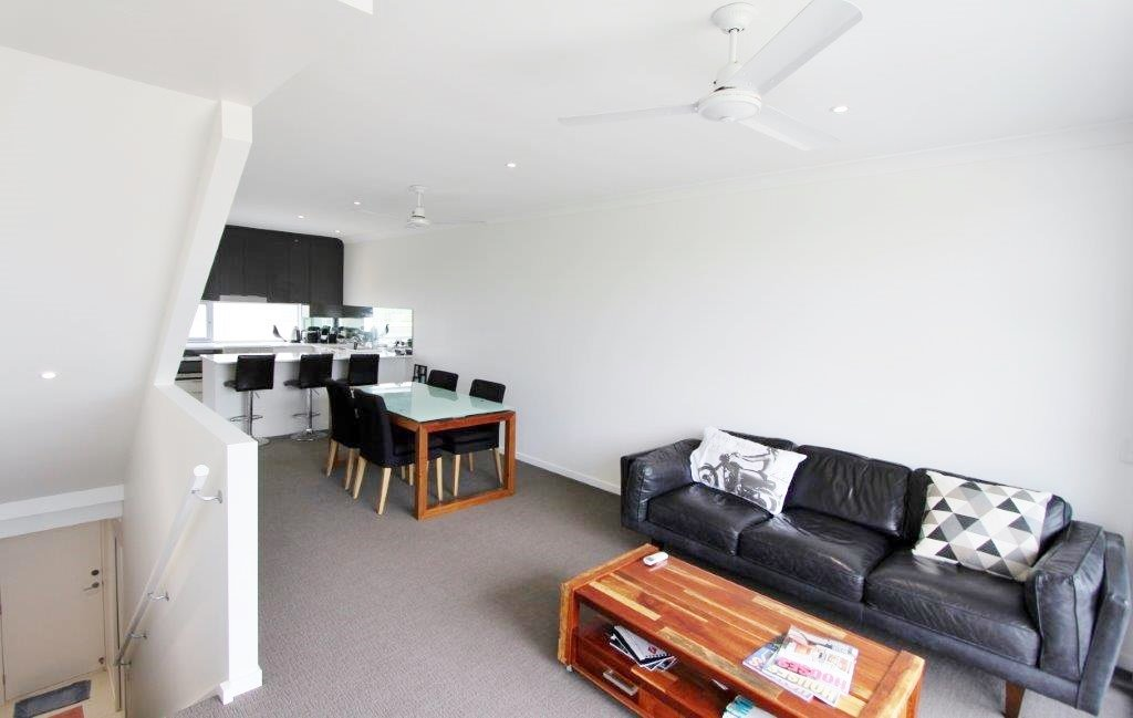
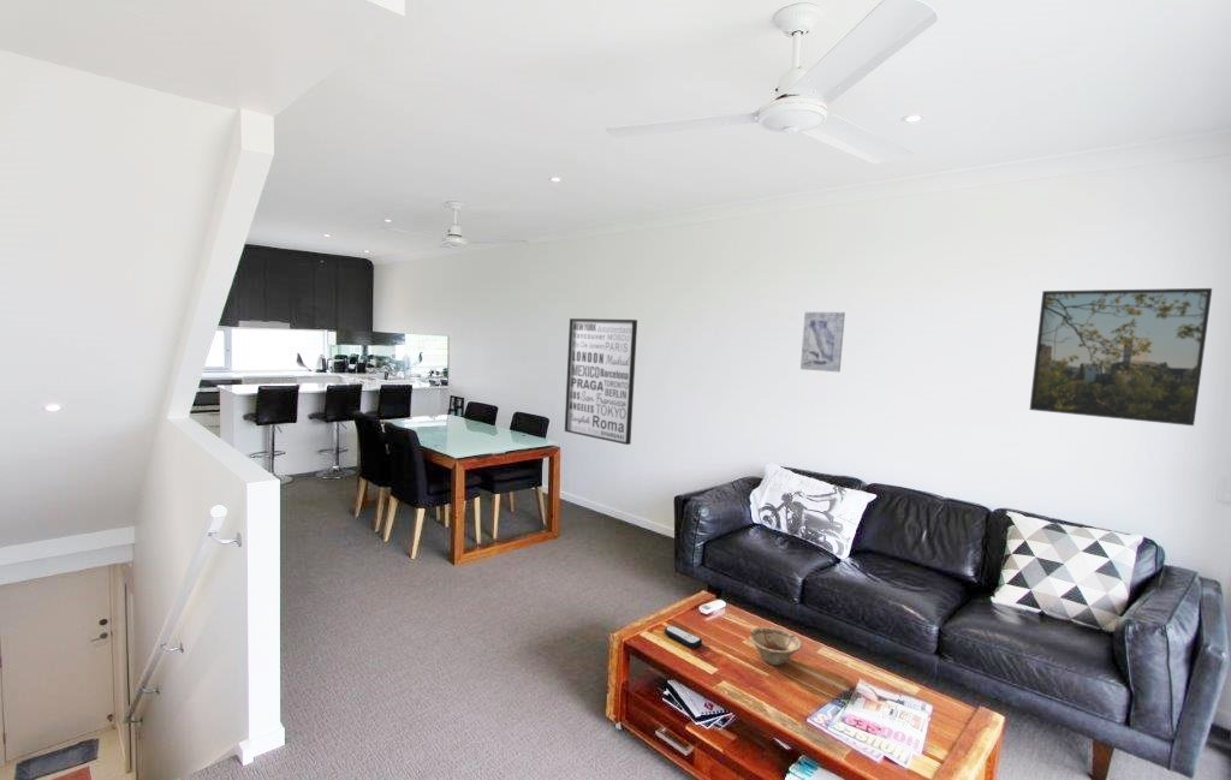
+ wall art [799,311,846,374]
+ wall art [564,317,638,446]
+ dish [748,626,803,666]
+ remote control [664,625,703,649]
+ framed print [1029,287,1213,427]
